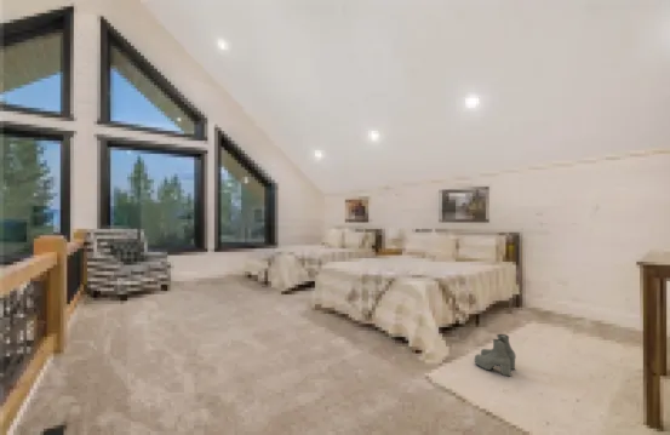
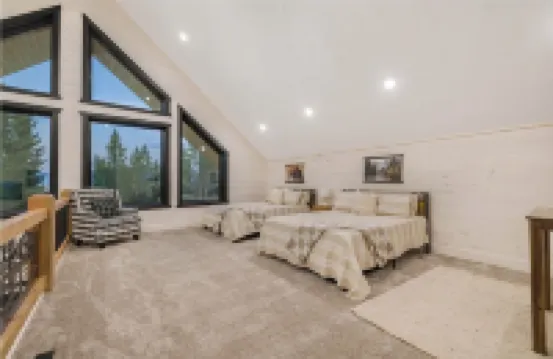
- boots [474,333,517,377]
